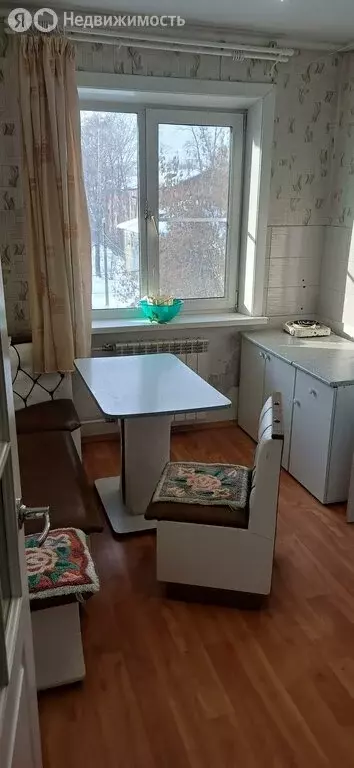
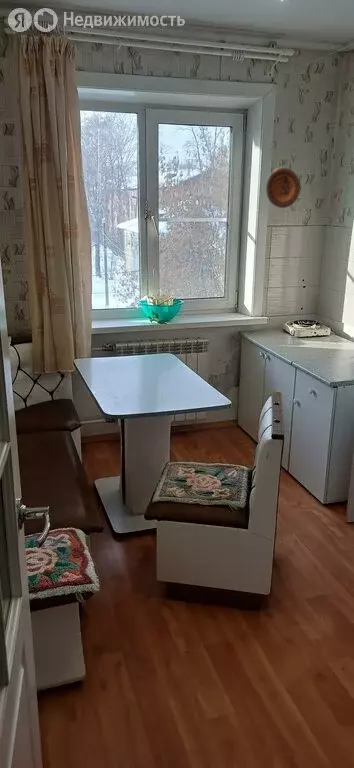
+ decorative plate [265,167,301,209]
